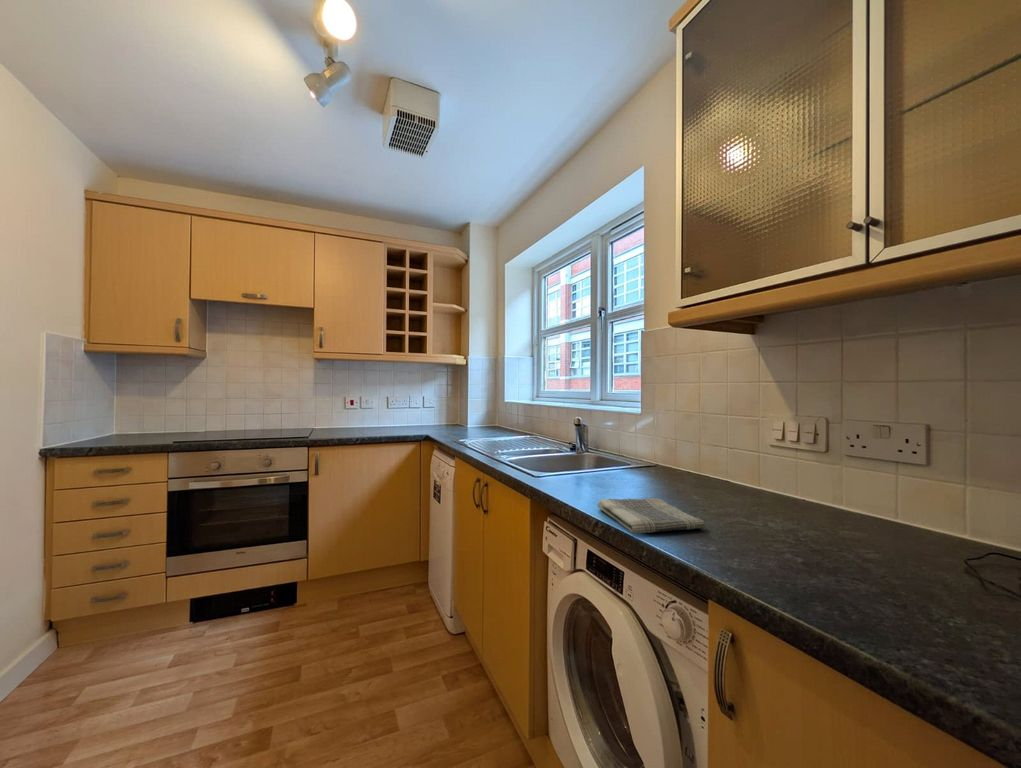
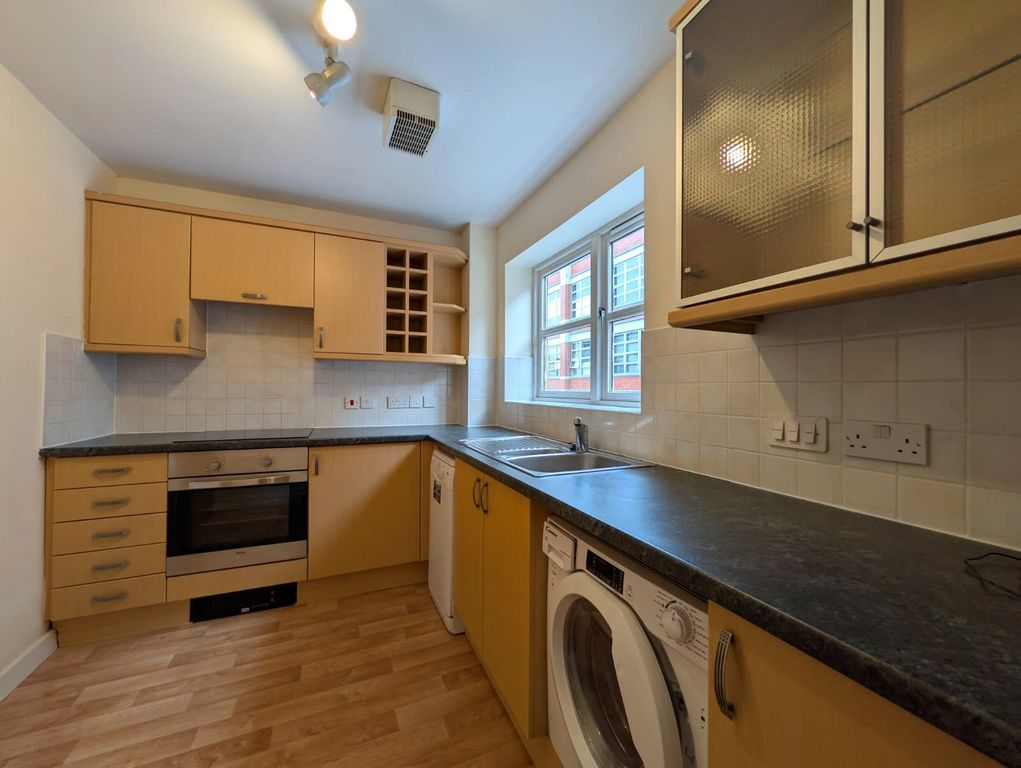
- dish towel [597,497,706,534]
